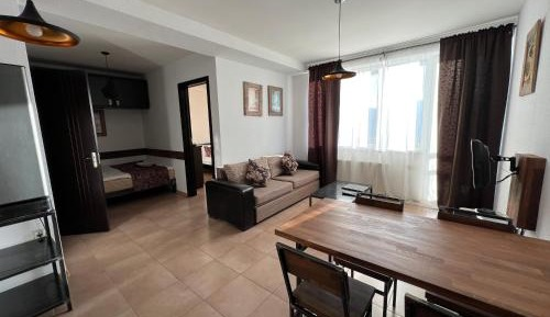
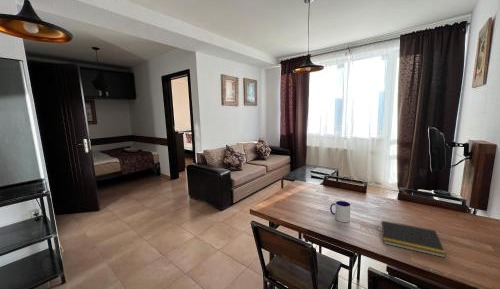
+ notepad [379,220,447,259]
+ mug [329,200,351,223]
